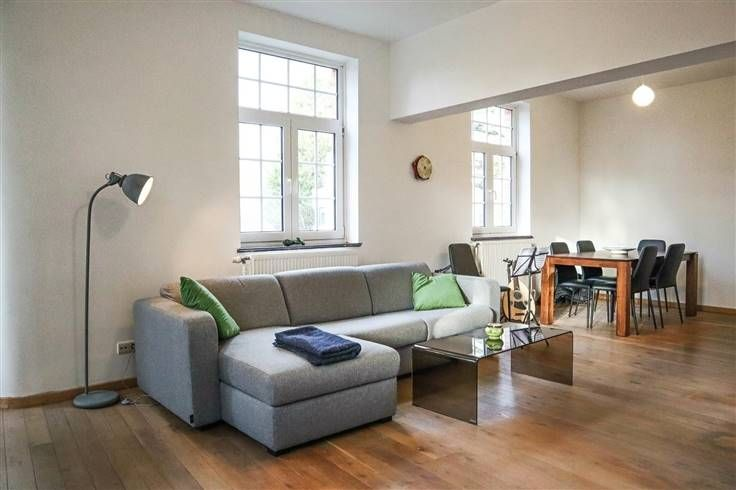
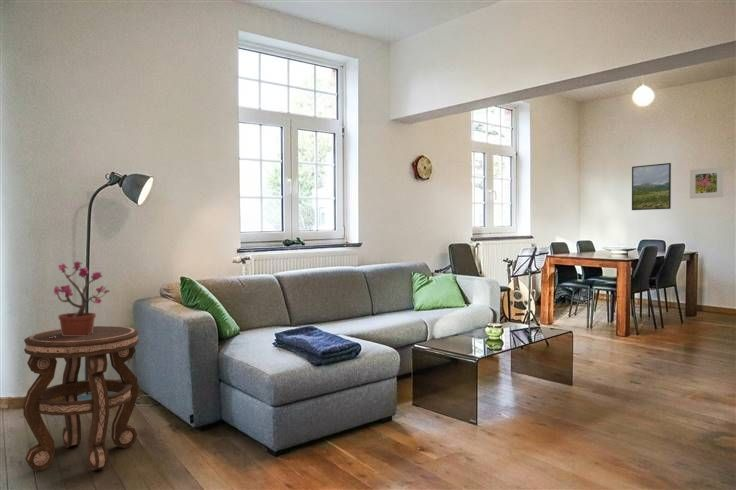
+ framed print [631,162,672,211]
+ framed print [689,166,724,200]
+ side table [22,325,140,472]
+ potted plant [49,260,111,338]
